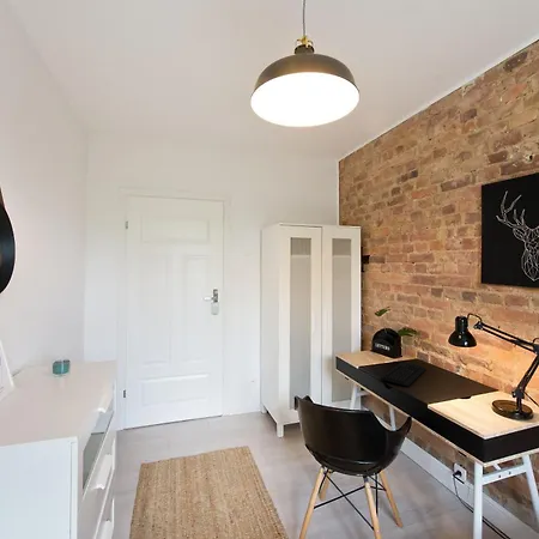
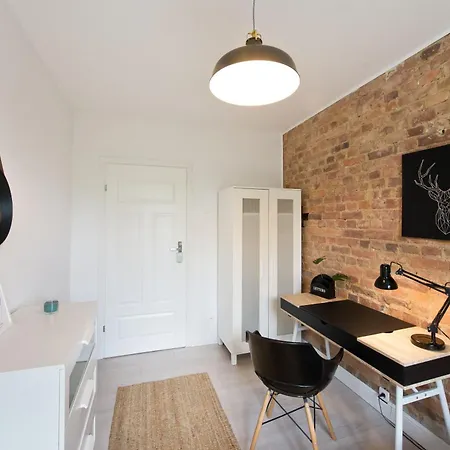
- keyboard [380,362,426,387]
